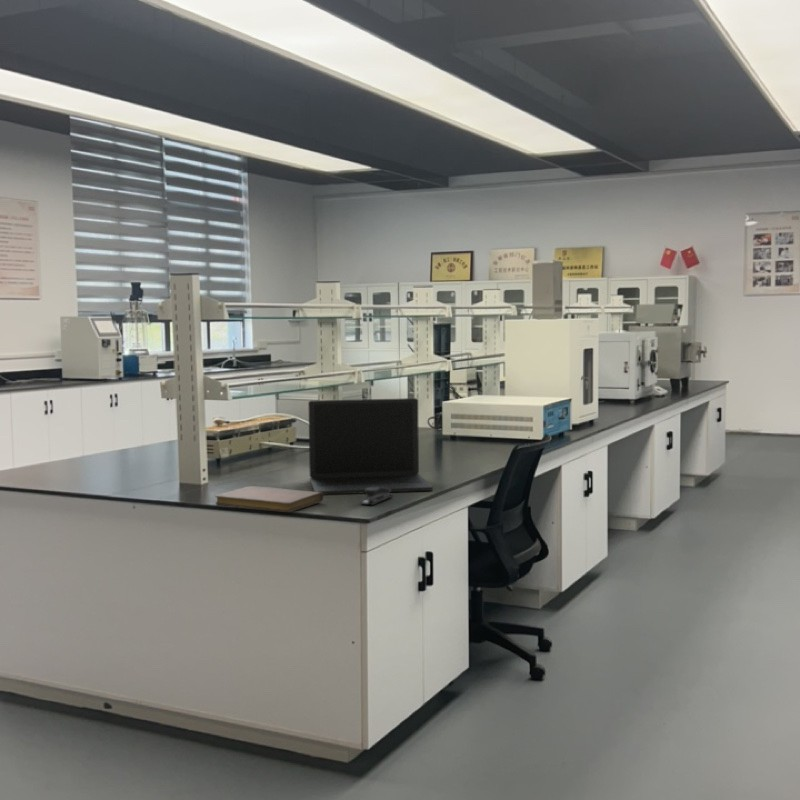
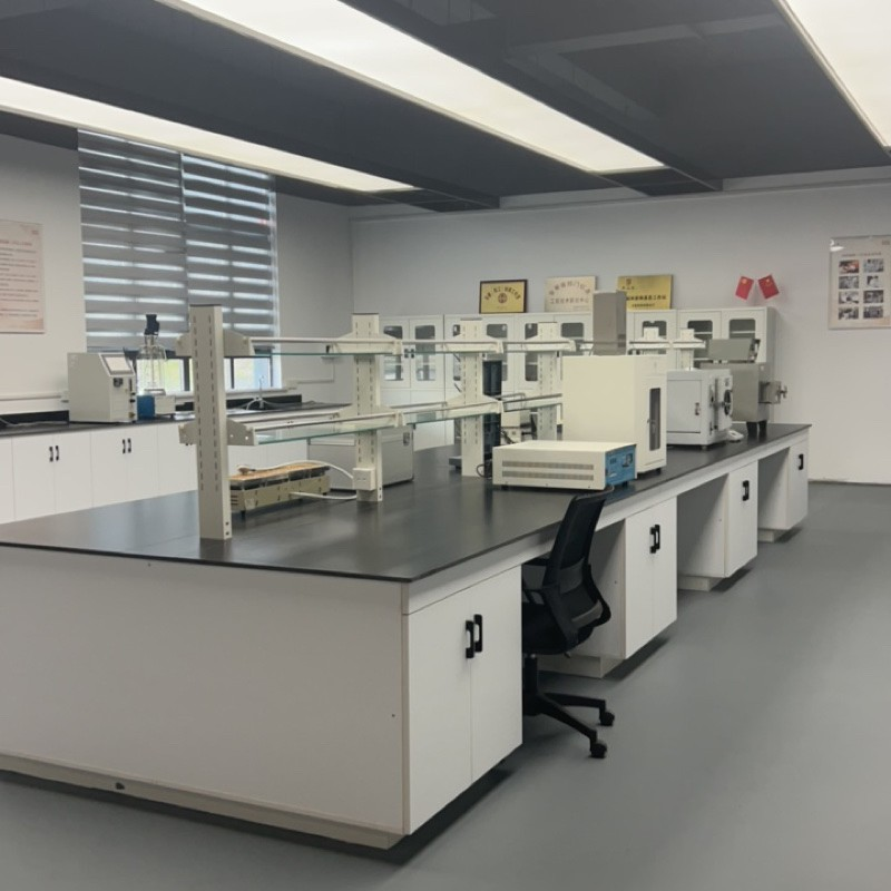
- stapler [360,487,393,506]
- notebook [214,485,324,513]
- laptop [307,397,434,496]
